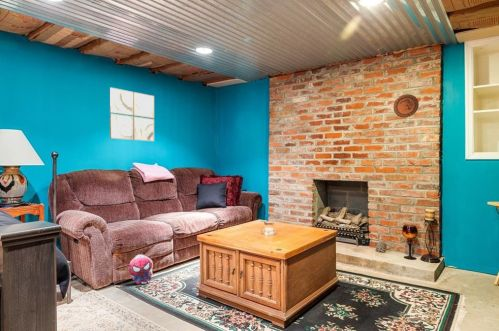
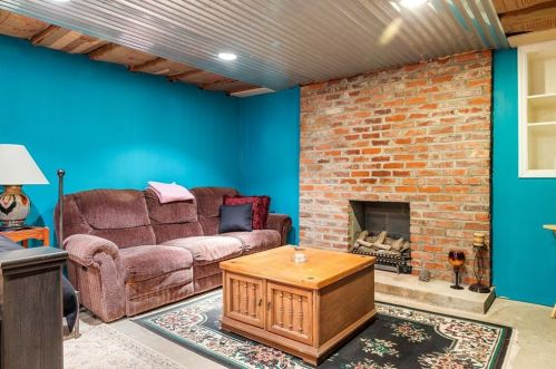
- plush toy [127,254,154,285]
- wall art [109,87,155,142]
- decorative plate [393,93,420,118]
